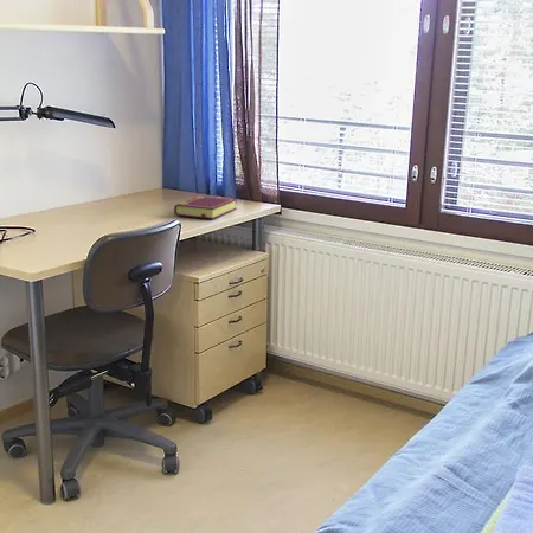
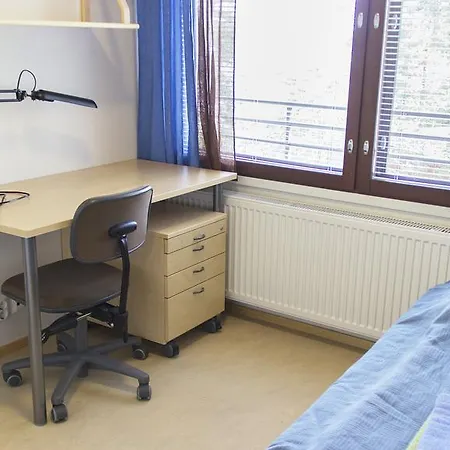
- book [173,194,238,220]
